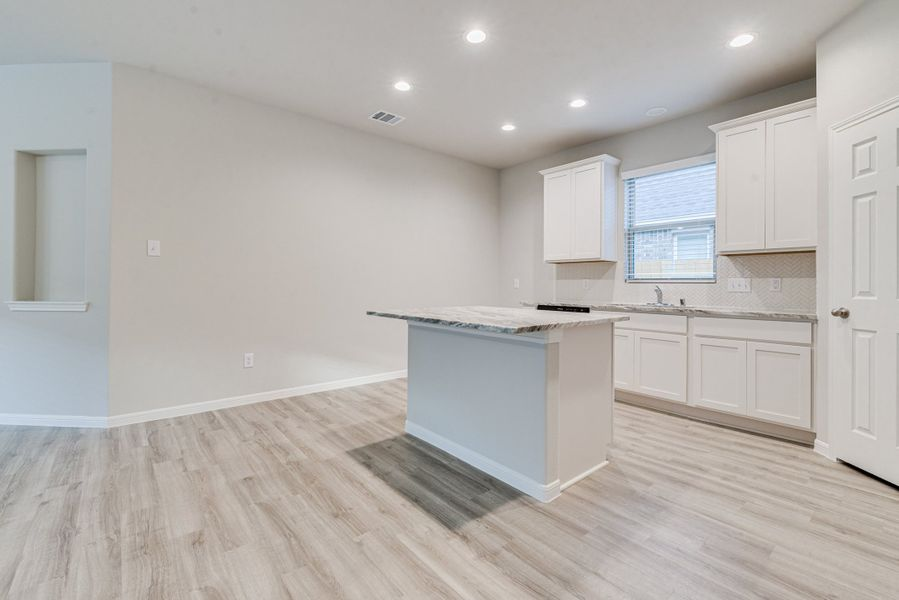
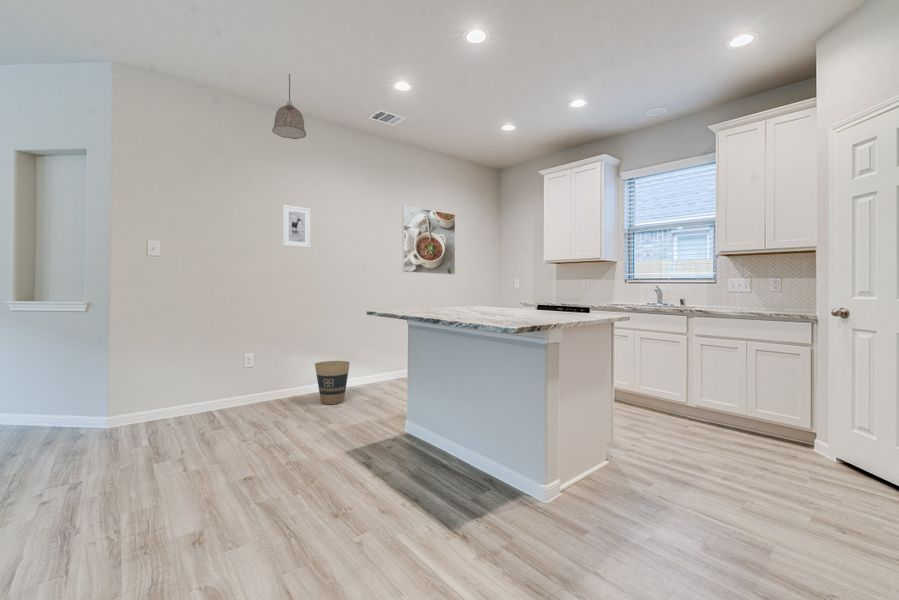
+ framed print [401,205,456,276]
+ trash can [314,360,351,405]
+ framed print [282,204,311,249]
+ pendant lamp [271,73,307,140]
